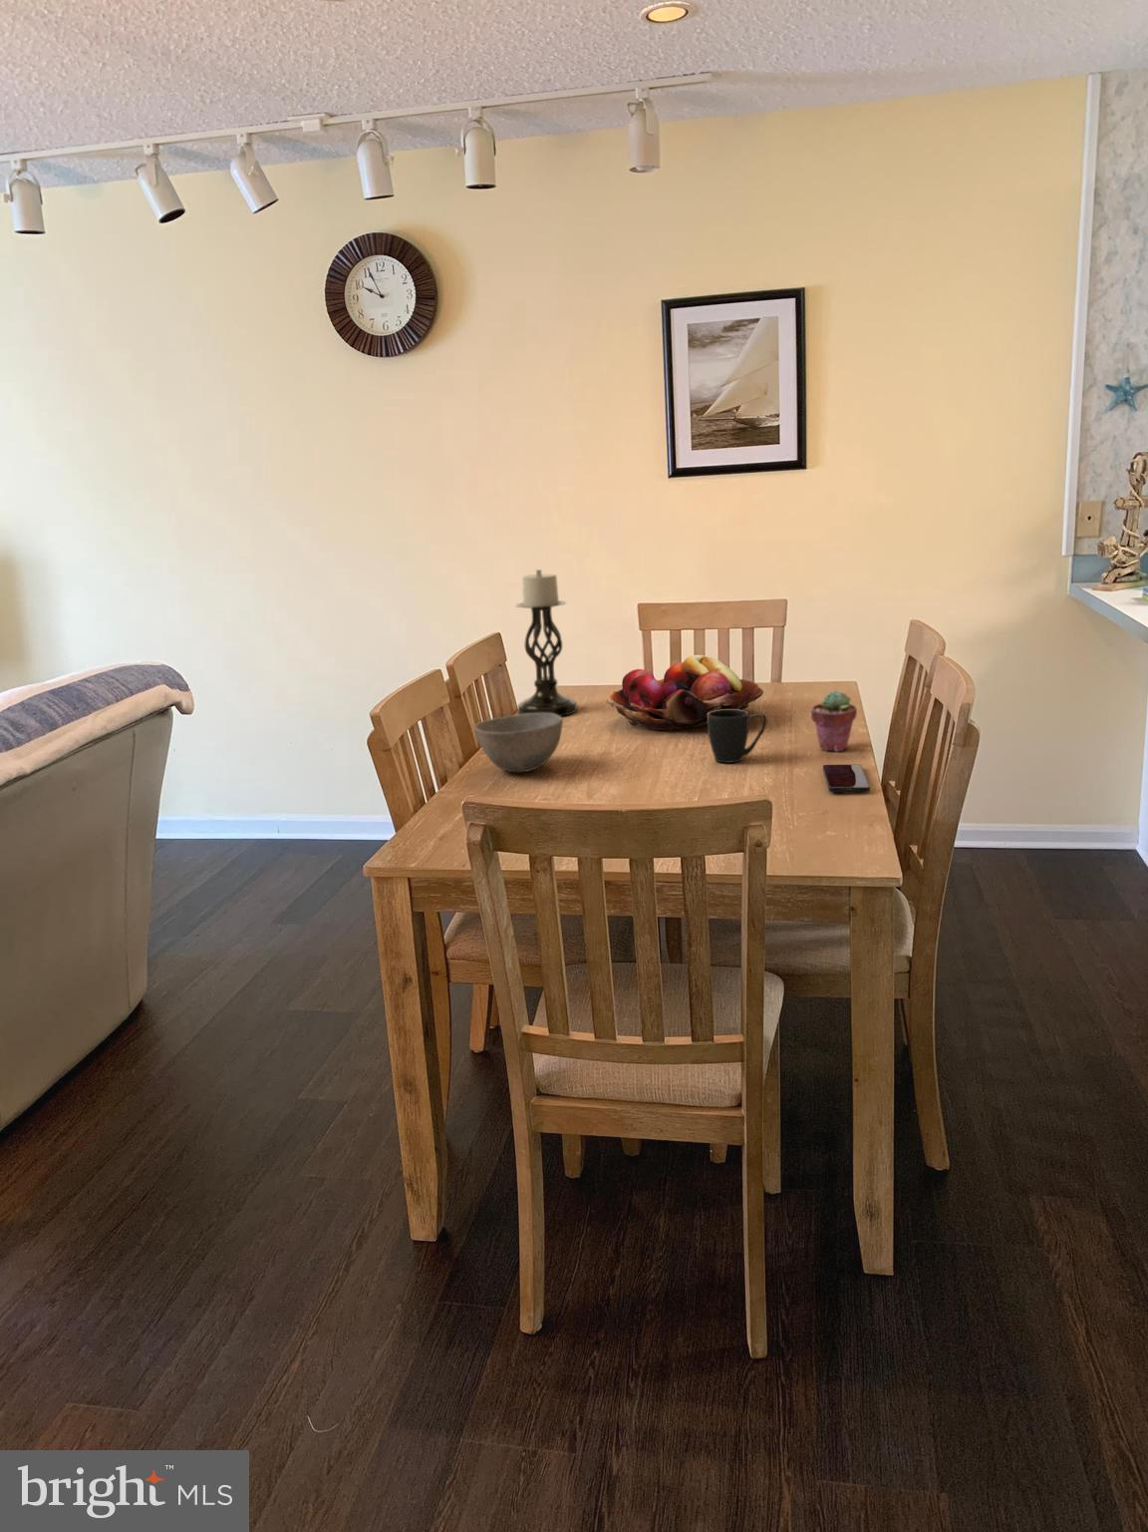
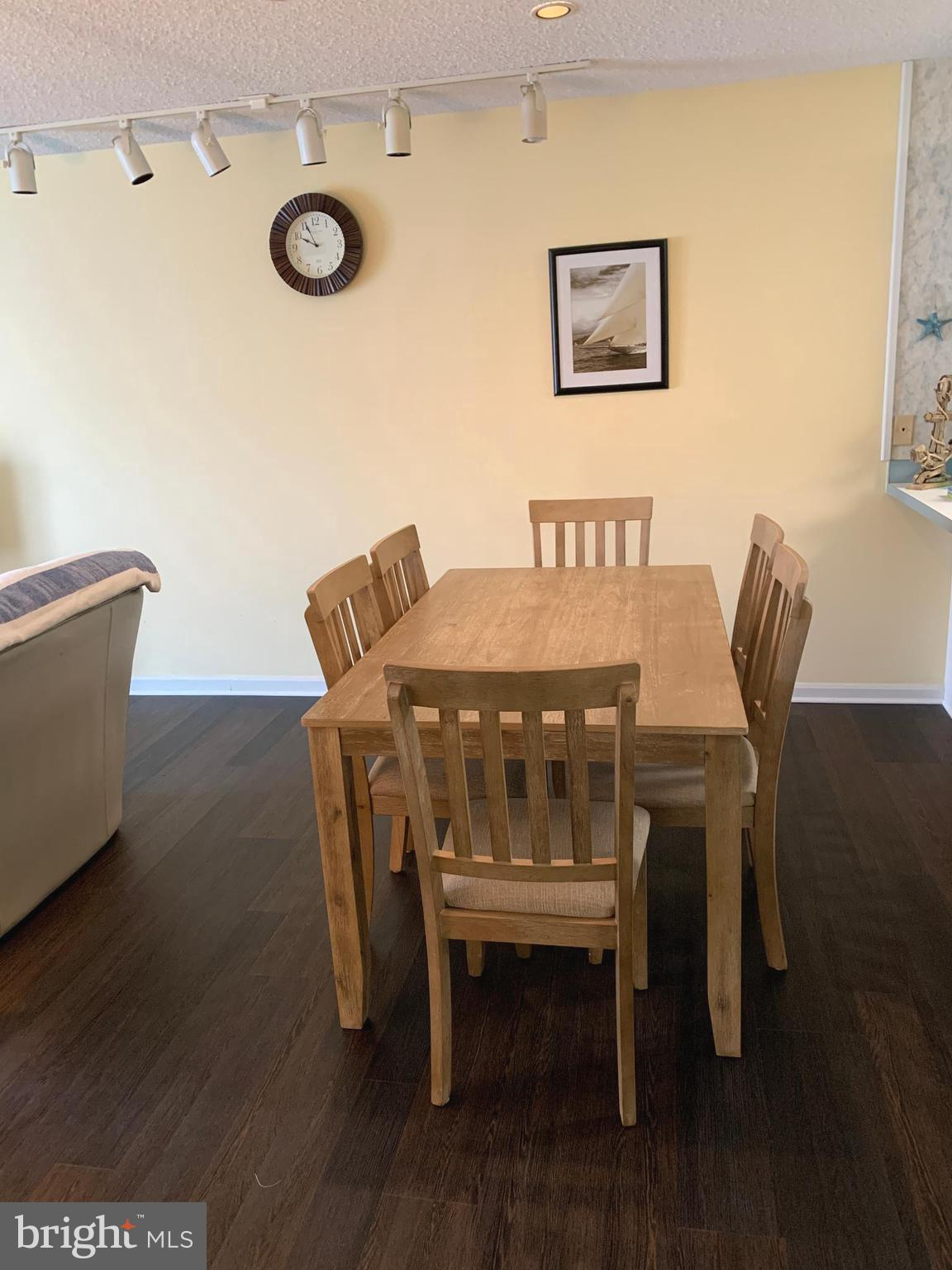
- fruit basket [607,654,765,731]
- bowl [474,713,564,773]
- potted succulent [810,689,859,752]
- candle holder [514,568,579,717]
- smartphone [822,764,871,793]
- mug [707,709,768,764]
